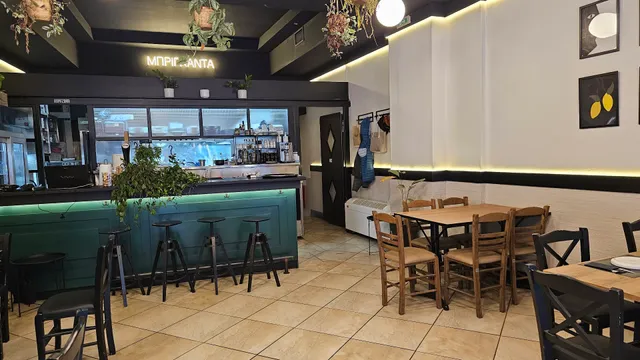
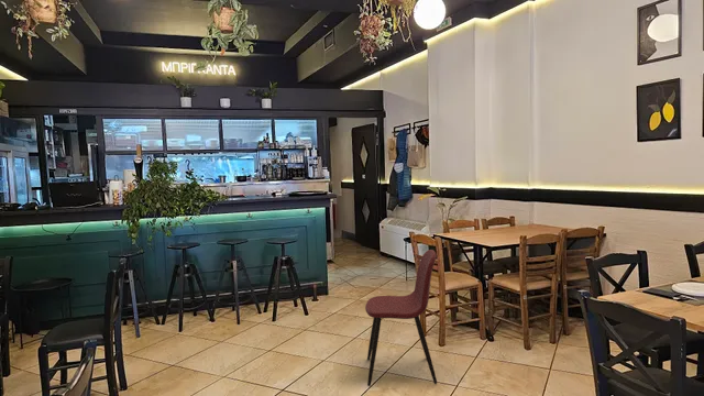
+ dining chair [364,249,438,387]
